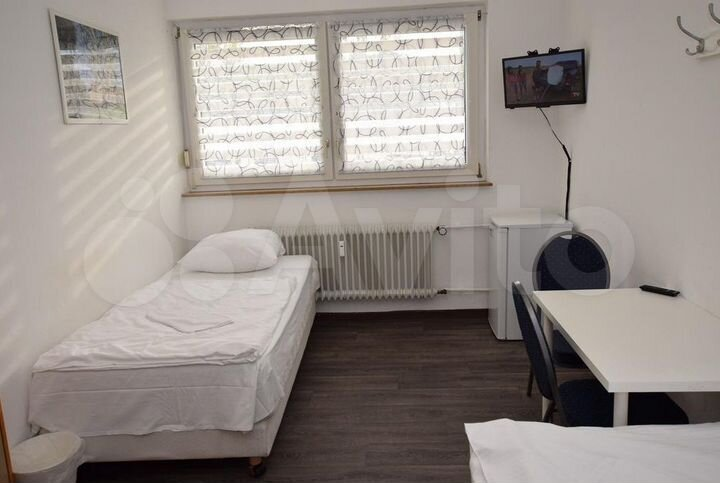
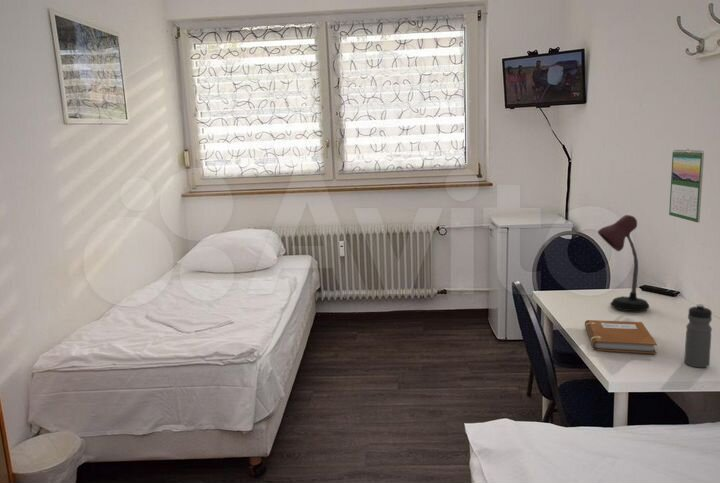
+ notebook [584,319,658,355]
+ calendar [668,148,705,224]
+ desk lamp [597,214,650,312]
+ water bottle [683,303,713,368]
